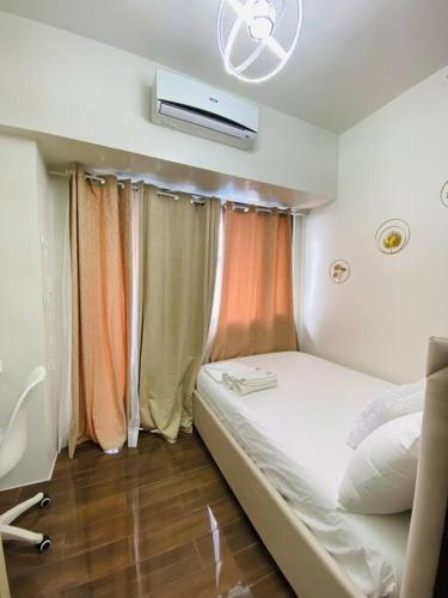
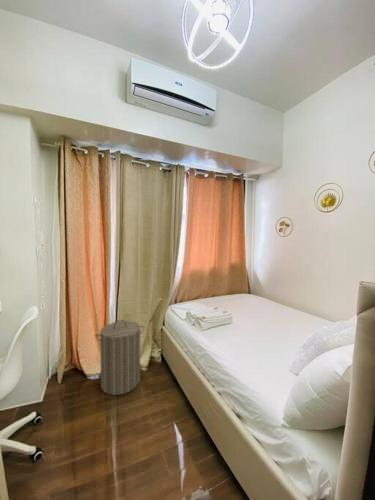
+ laundry hamper [94,319,145,396]
